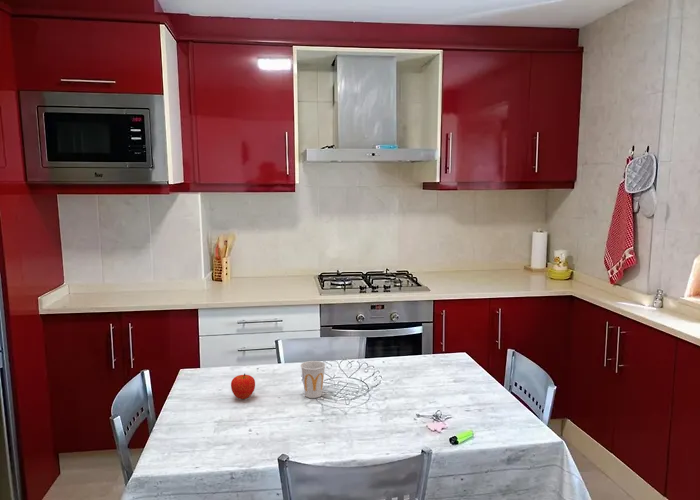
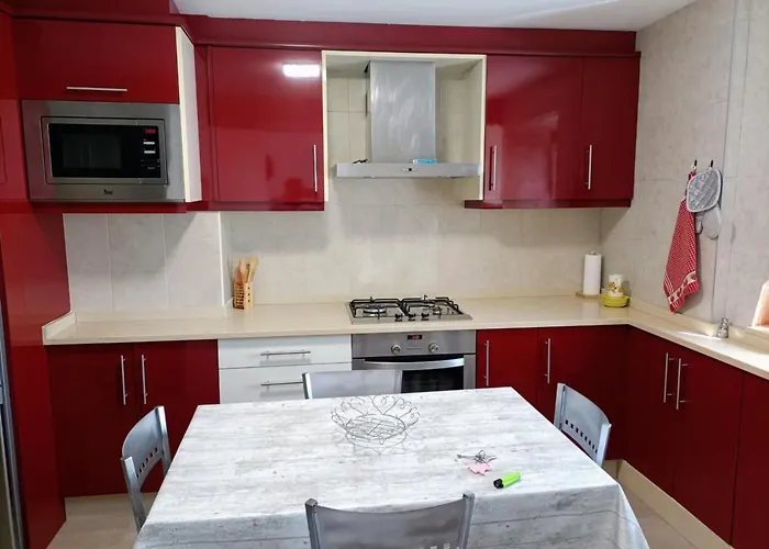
- fruit [230,372,256,400]
- cup [300,360,326,399]
